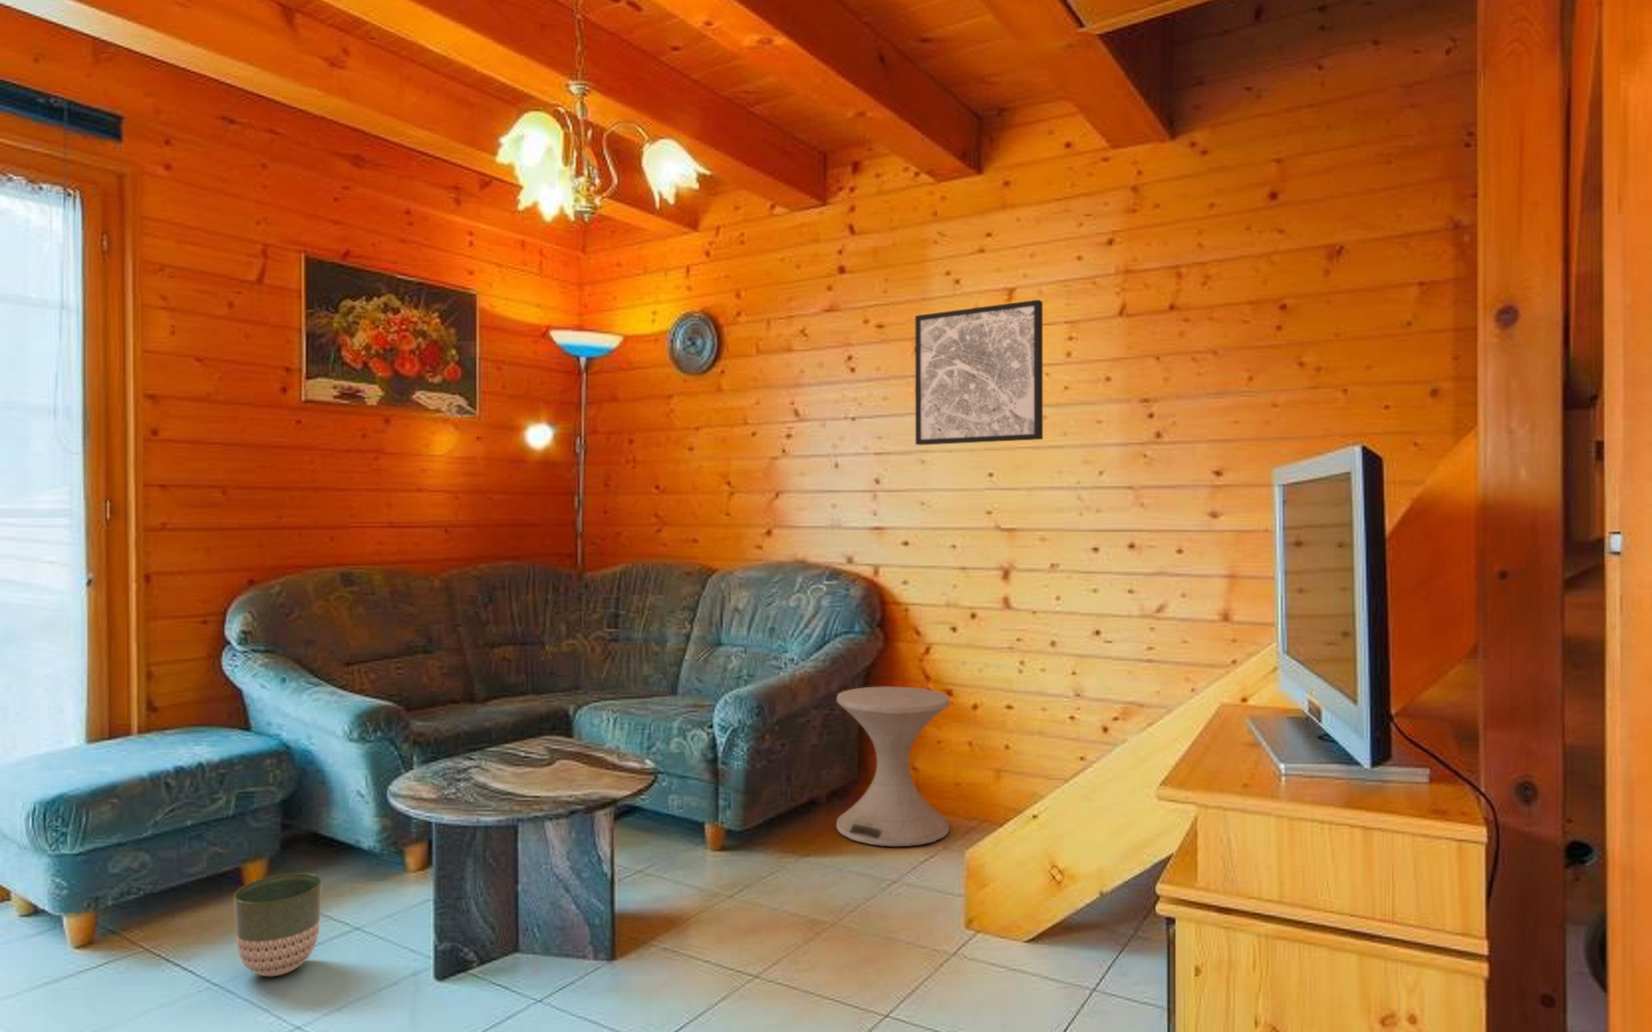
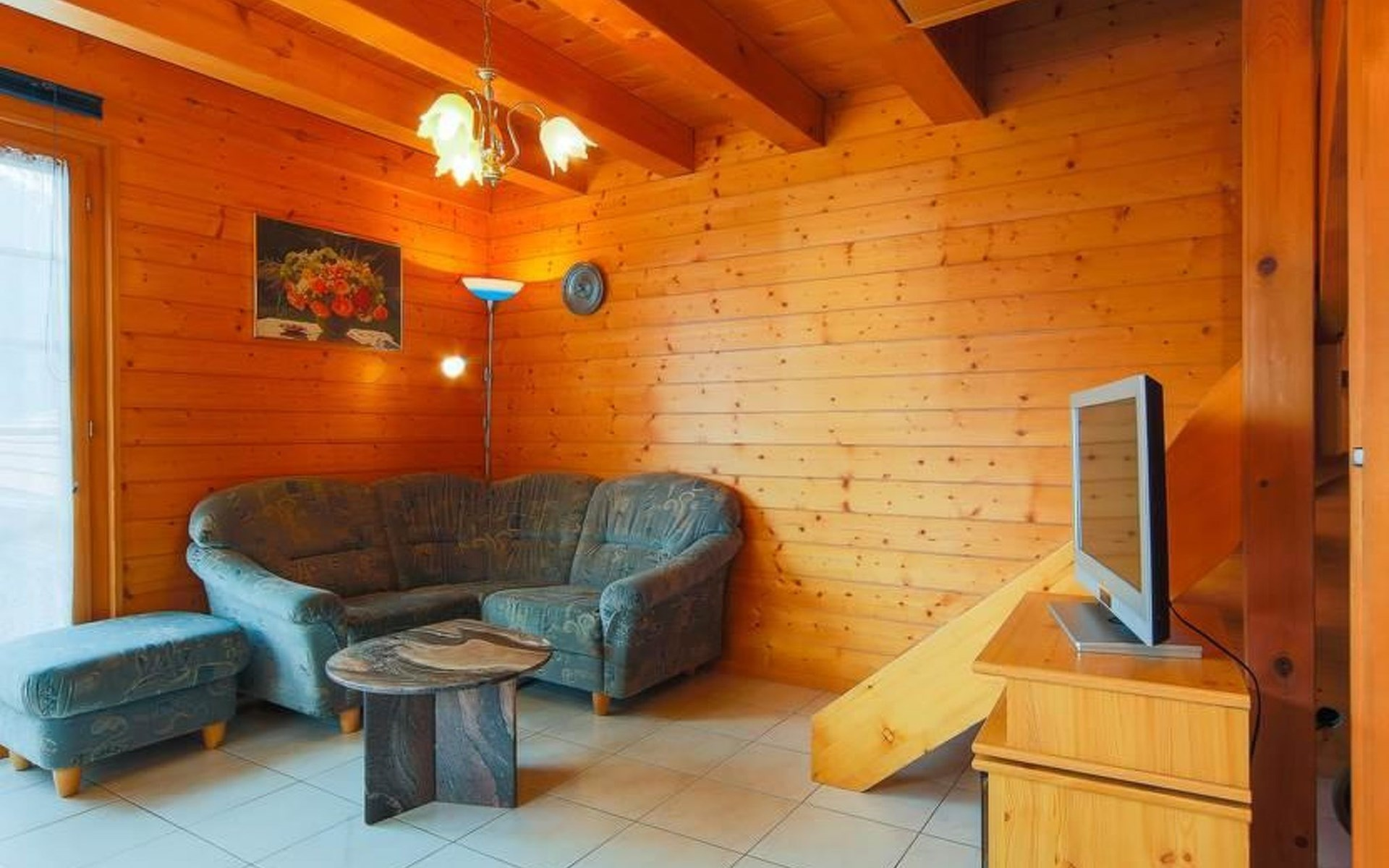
- planter [233,871,322,977]
- side table [835,685,950,847]
- wall art [915,300,1044,446]
